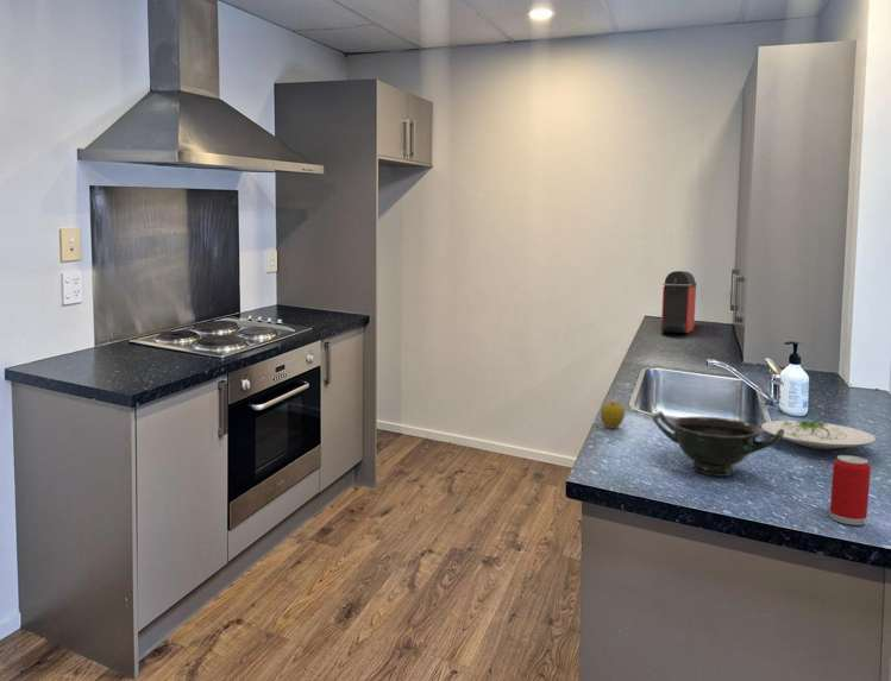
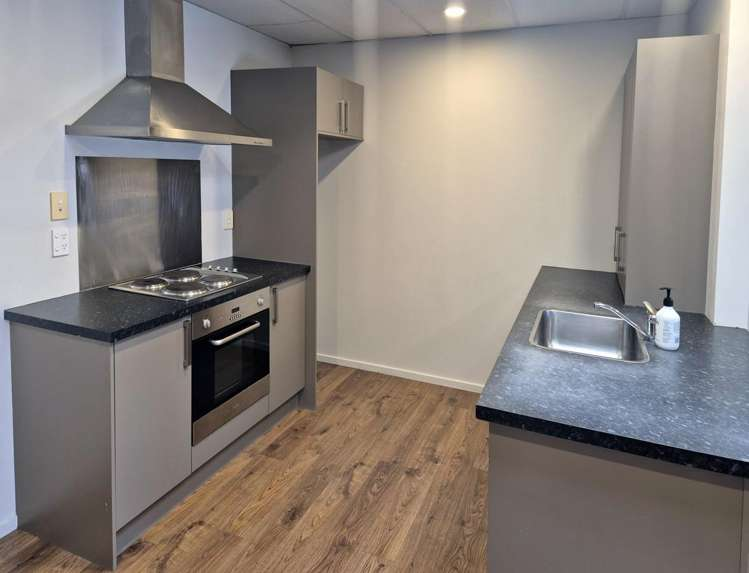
- bowl [651,410,784,478]
- plate [760,420,878,450]
- beverage can [829,454,872,526]
- coffee maker [660,270,697,334]
- apple [600,401,626,429]
